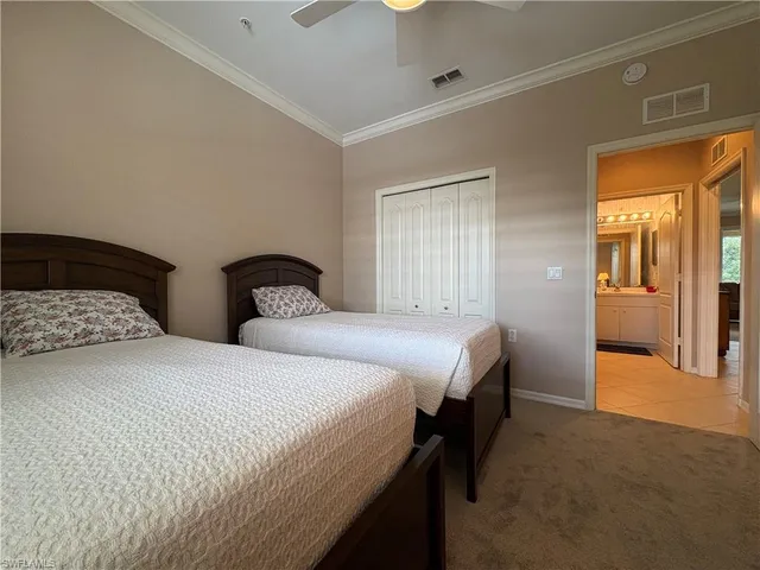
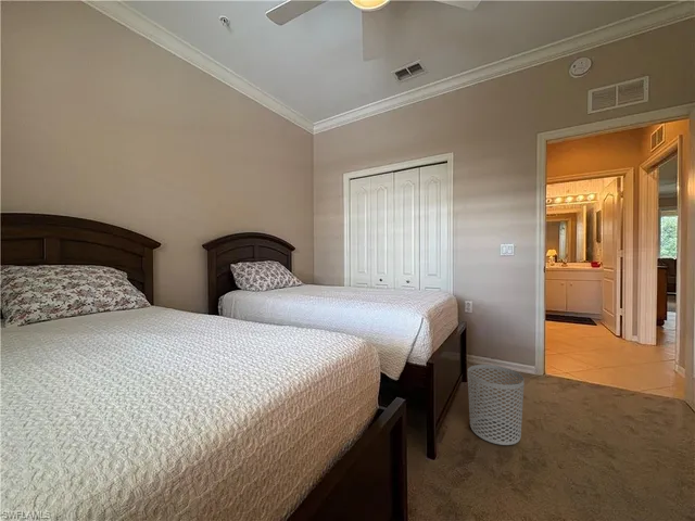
+ waste bin [467,364,525,446]
